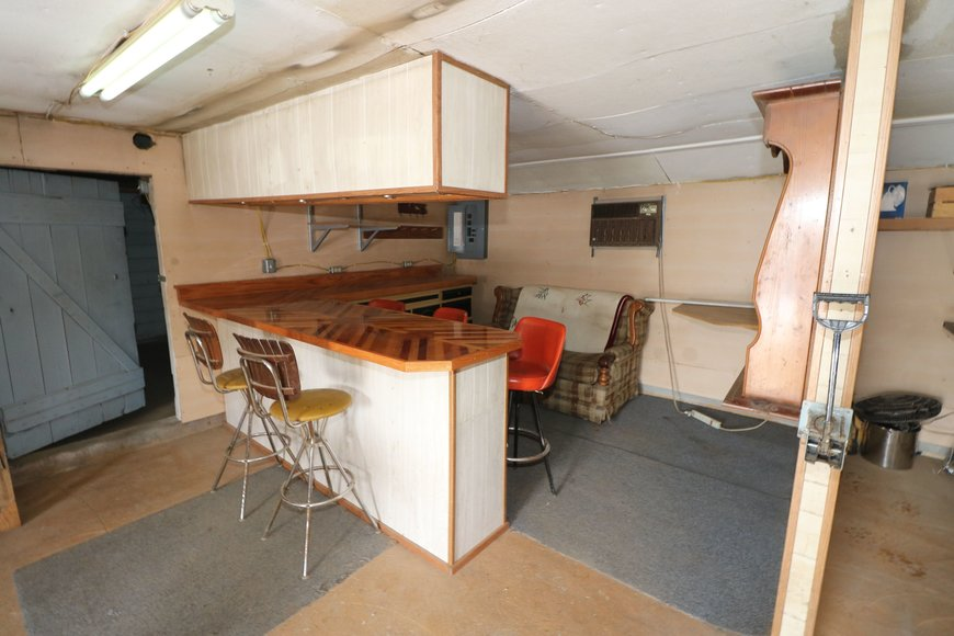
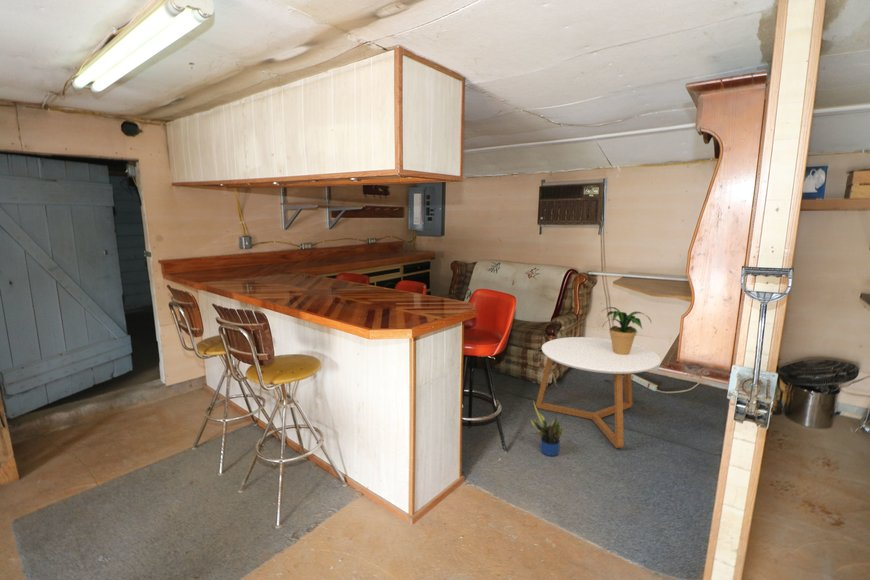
+ potted plant [530,398,563,457]
+ potted plant [597,306,652,355]
+ coffee table [535,336,661,449]
